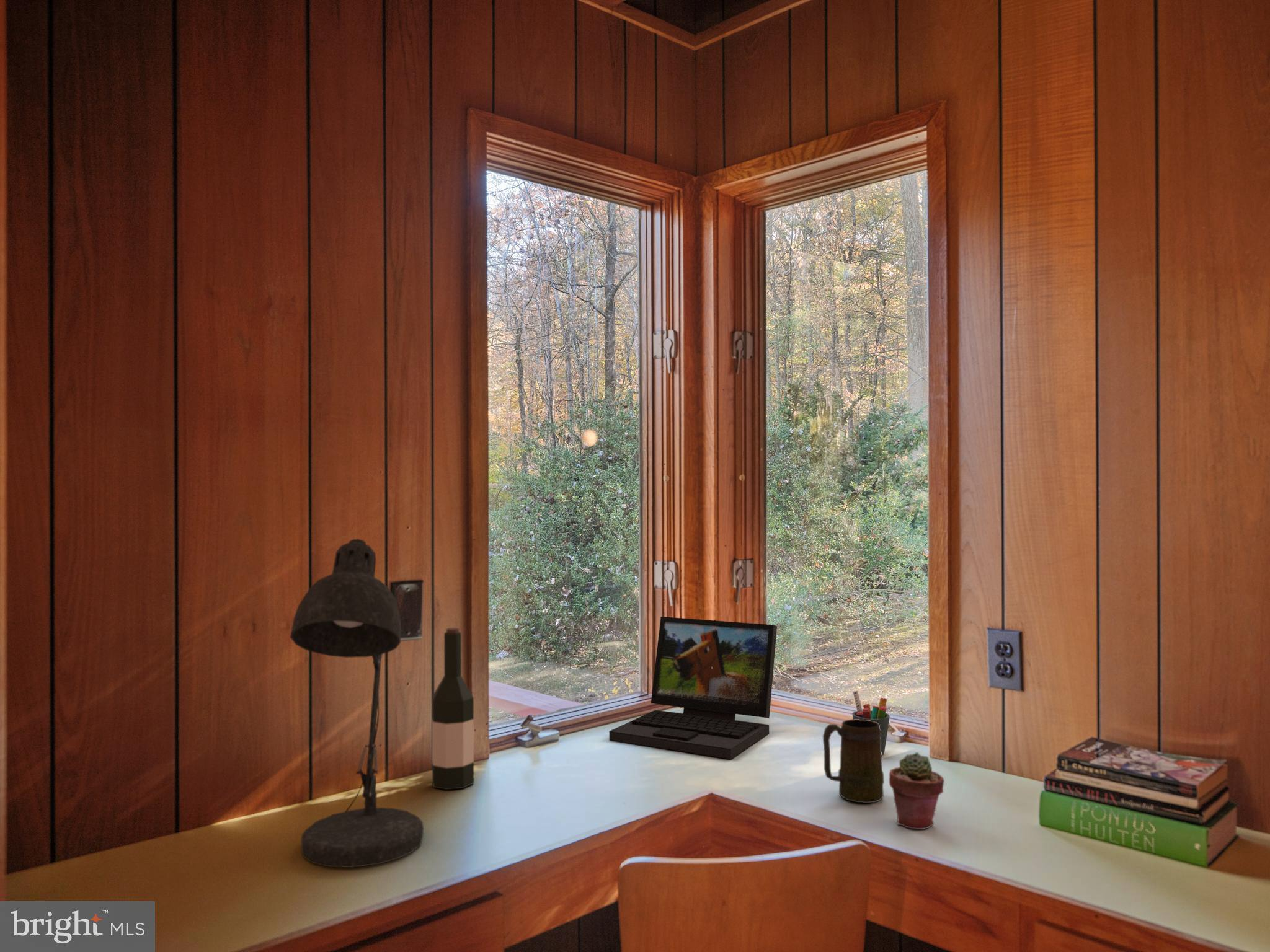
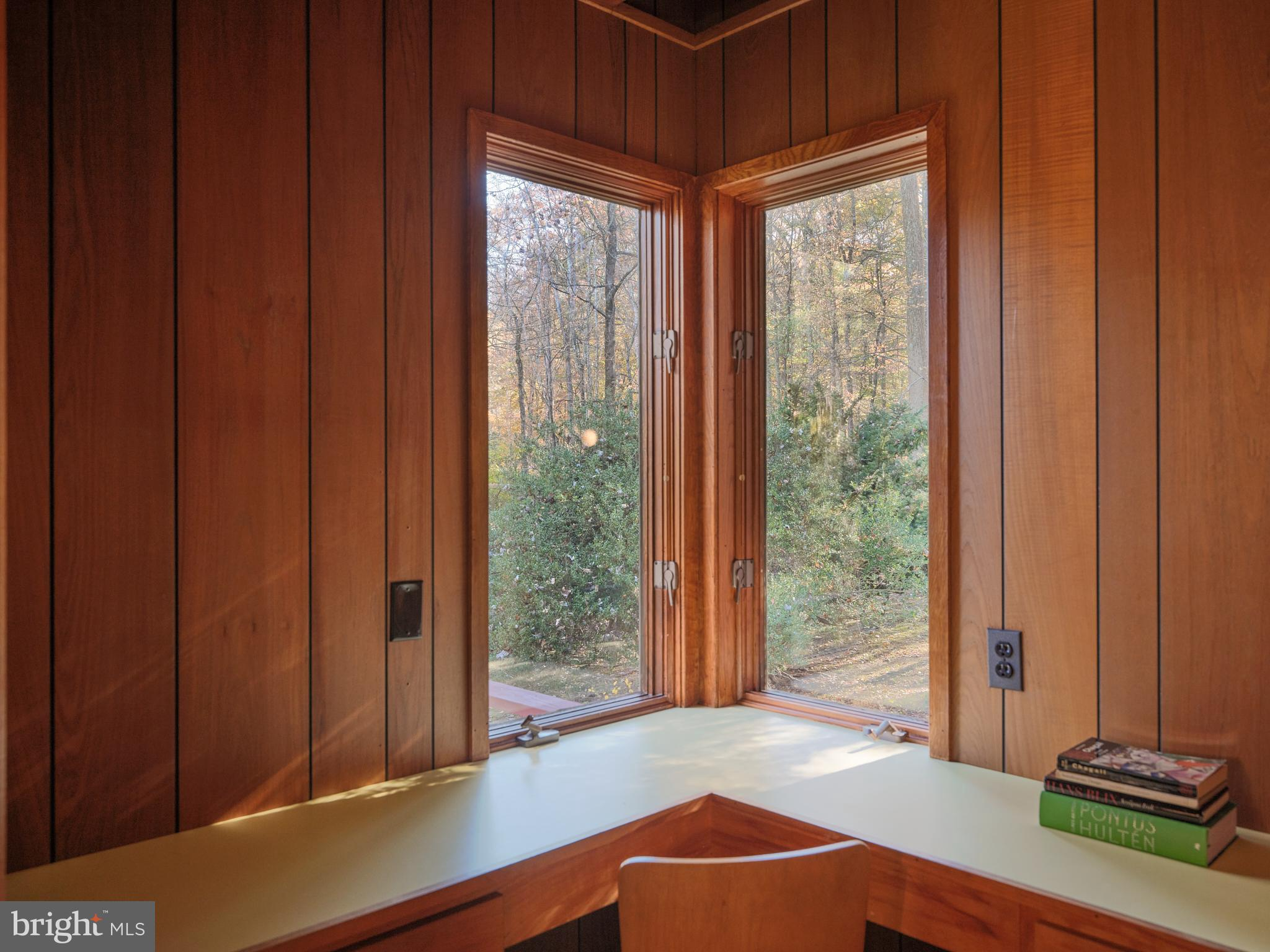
- laptop [608,616,778,760]
- mug [822,719,885,804]
- wine bottle [432,627,474,790]
- potted succulent [889,752,945,830]
- pen holder [851,690,890,756]
- desk lamp [290,538,424,868]
